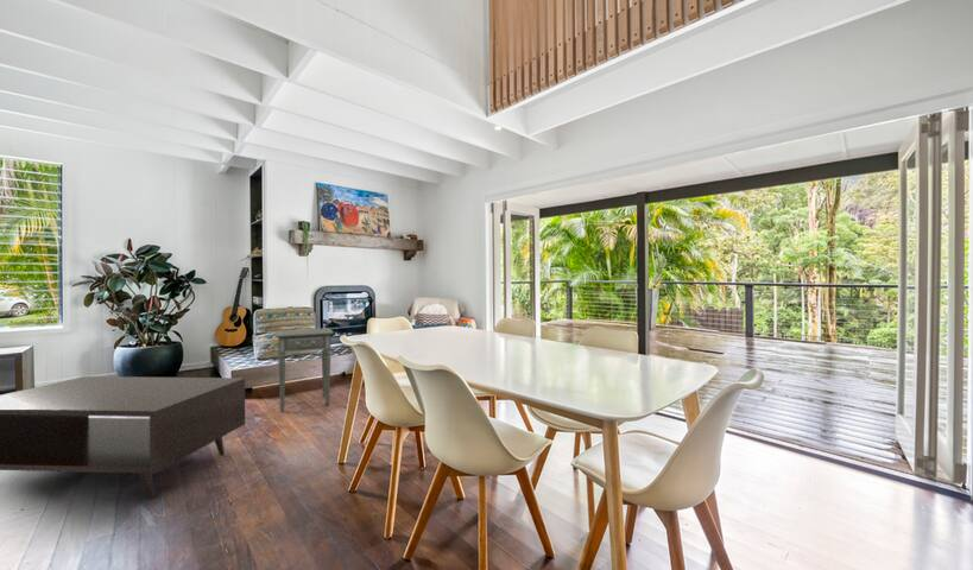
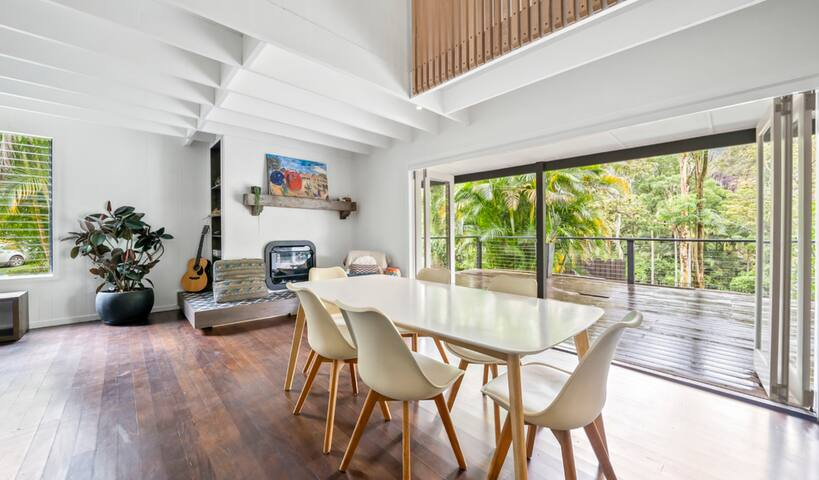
- coffee table [0,375,246,500]
- side table [274,327,335,413]
